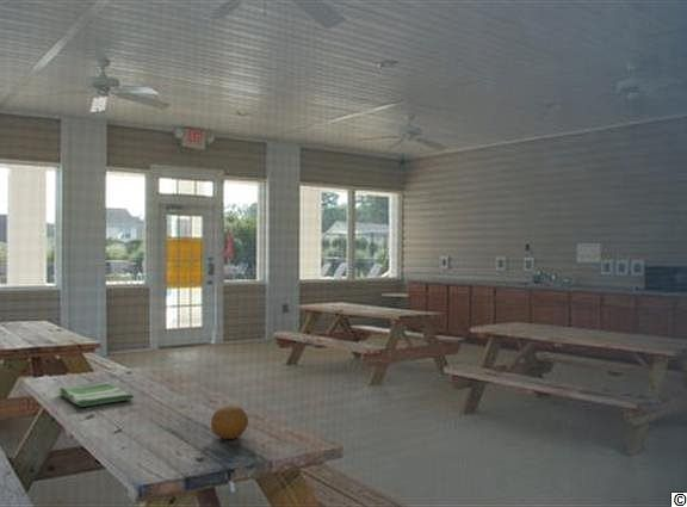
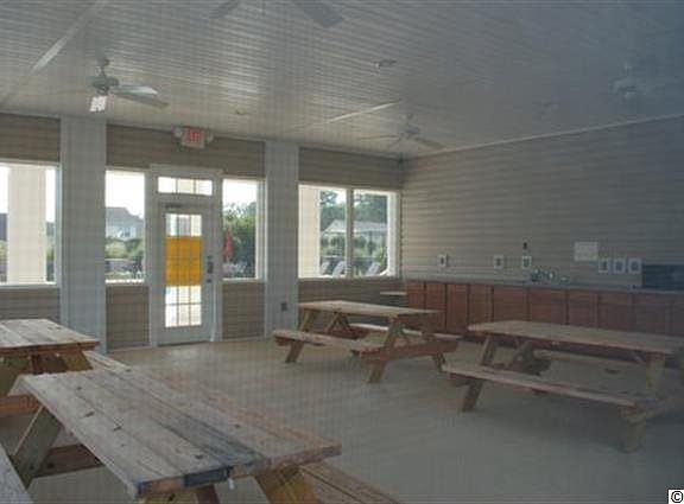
- fruit [210,404,249,440]
- dish towel [58,381,135,408]
